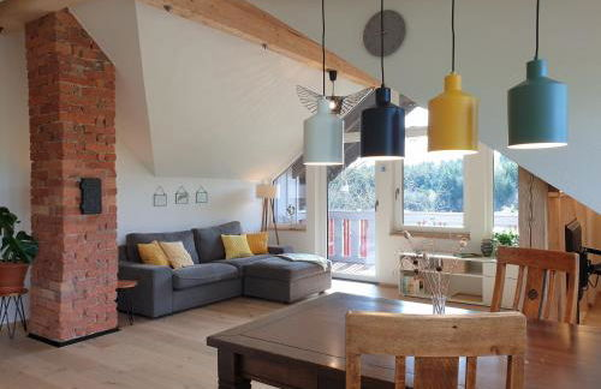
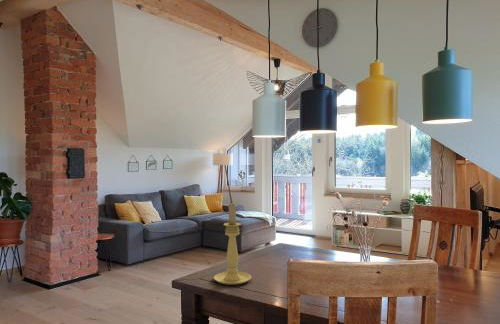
+ candle holder [213,201,252,286]
